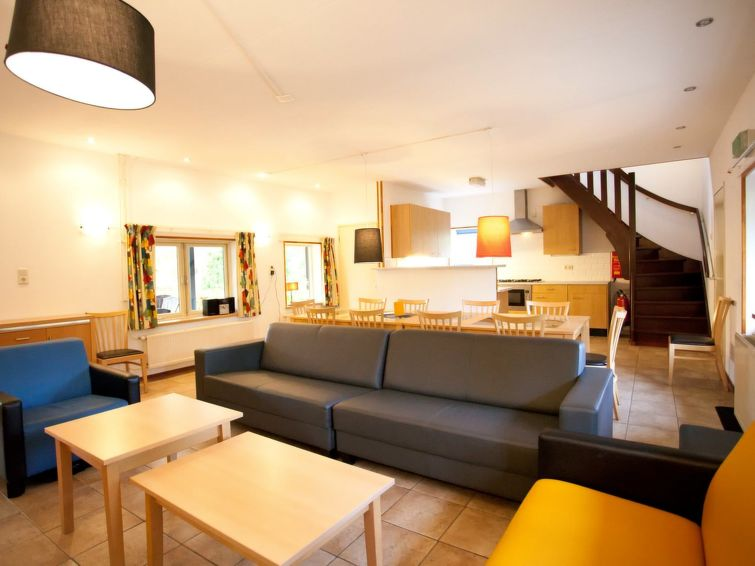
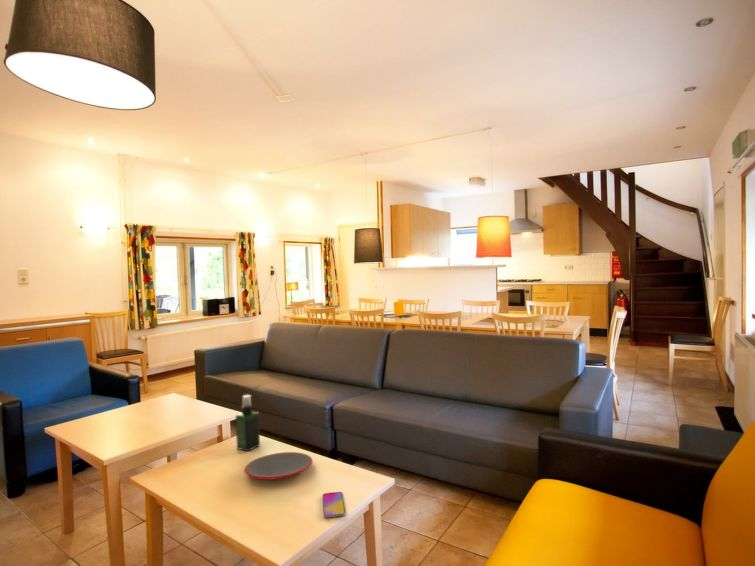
+ spray bottle [235,394,261,452]
+ smartphone [322,491,346,519]
+ plate [244,451,313,481]
